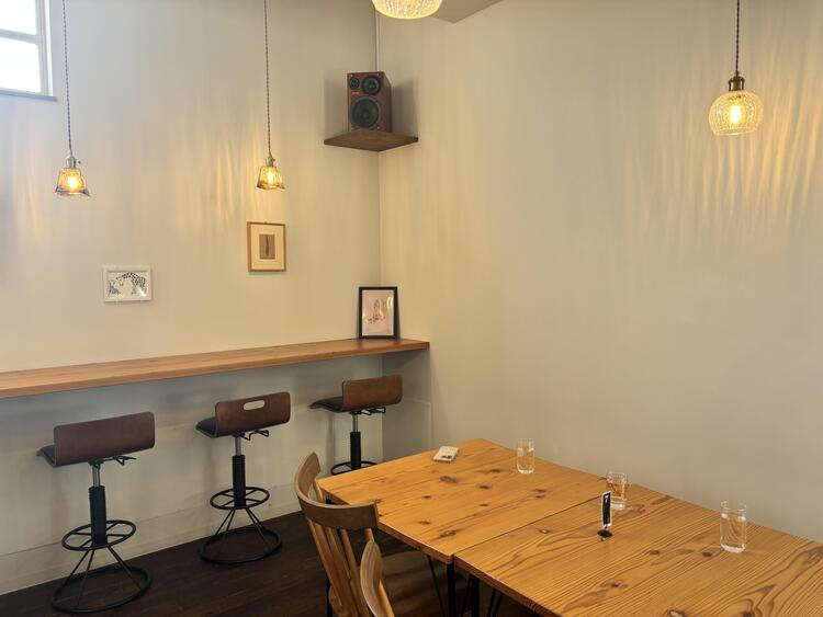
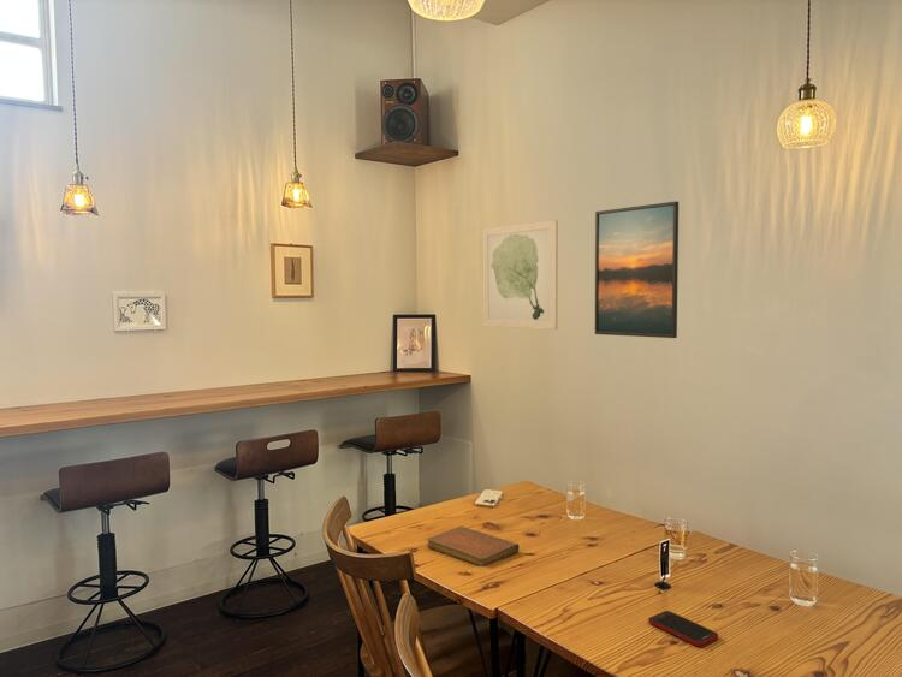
+ cell phone [647,610,719,647]
+ wall art [482,219,559,331]
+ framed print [594,201,680,339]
+ notebook [426,525,520,568]
